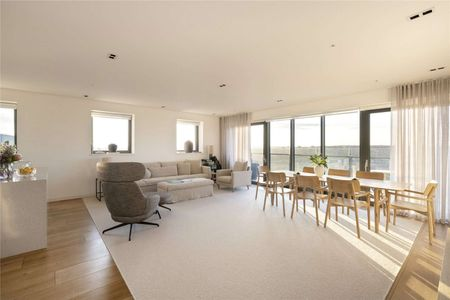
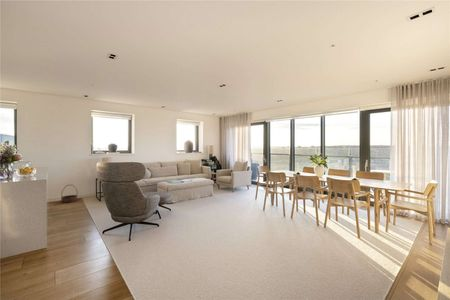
+ basket [60,184,78,204]
